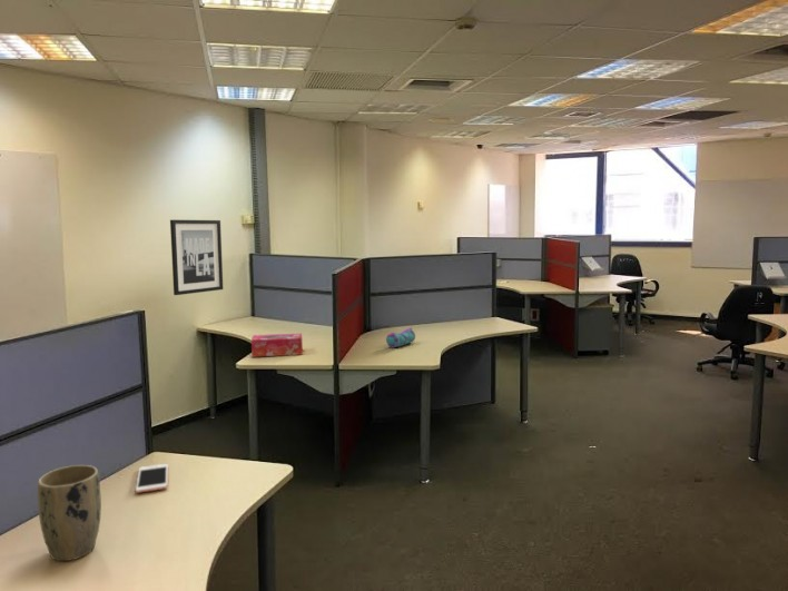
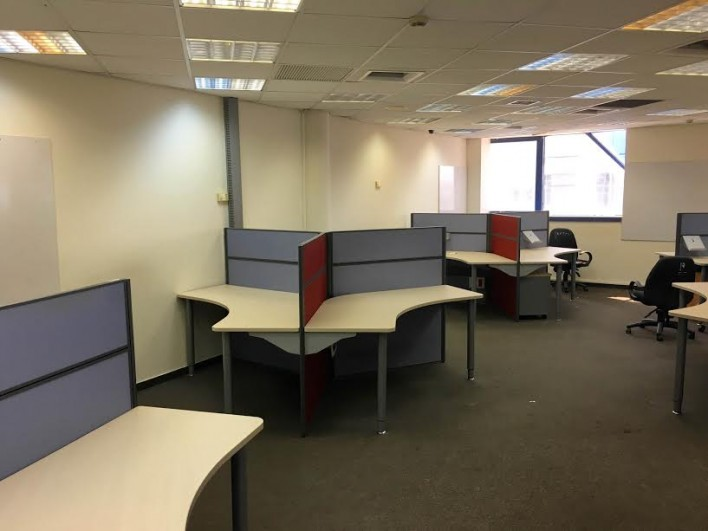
- tissue box [250,333,304,358]
- pencil case [385,327,416,349]
- cell phone [135,463,169,494]
- plant pot [37,464,102,562]
- wall art [169,219,224,296]
